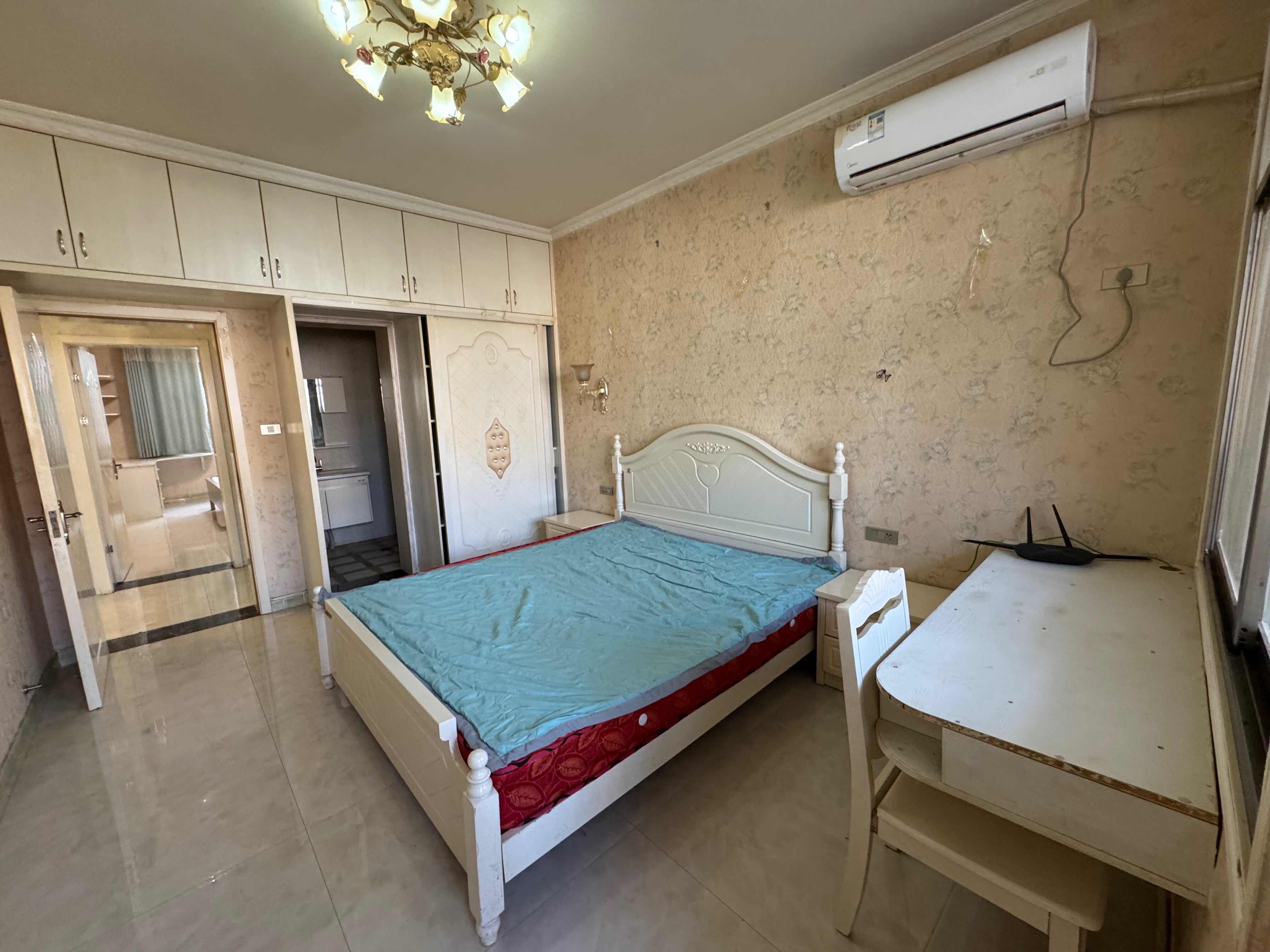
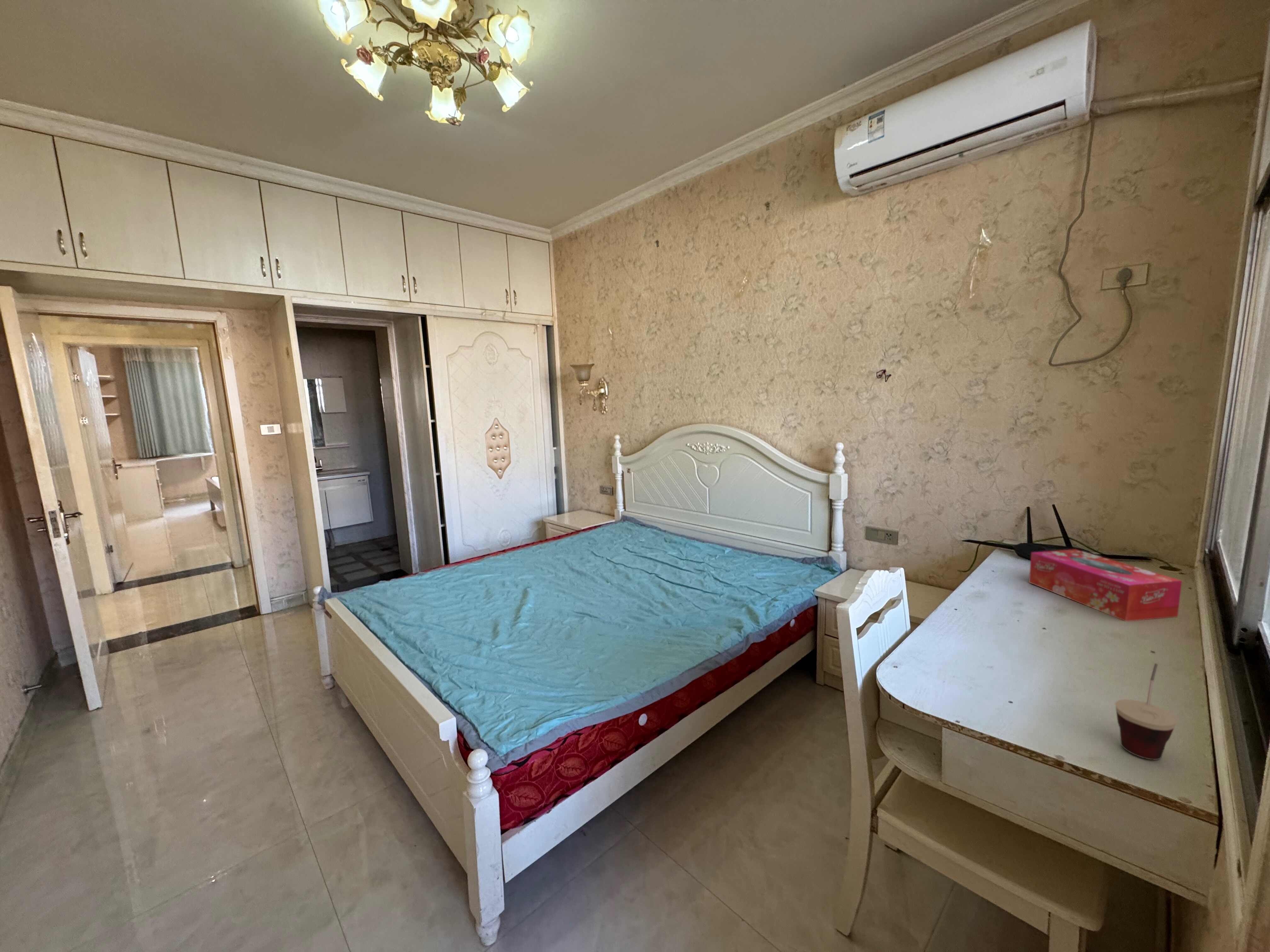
+ tissue box [1029,549,1182,621]
+ cup [1115,663,1177,760]
